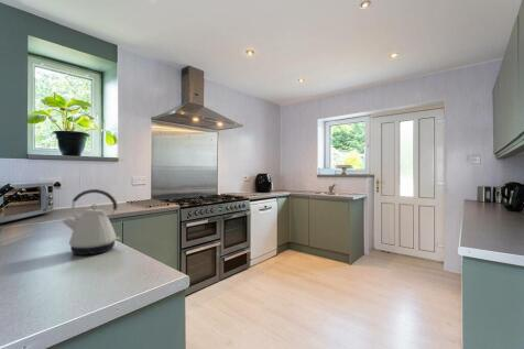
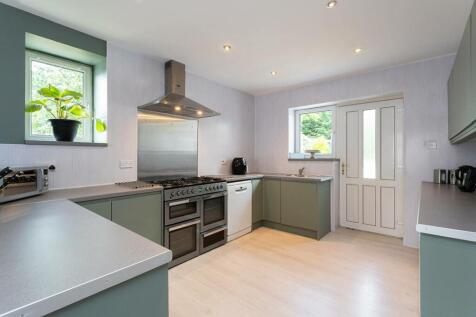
- kettle [61,188,121,257]
